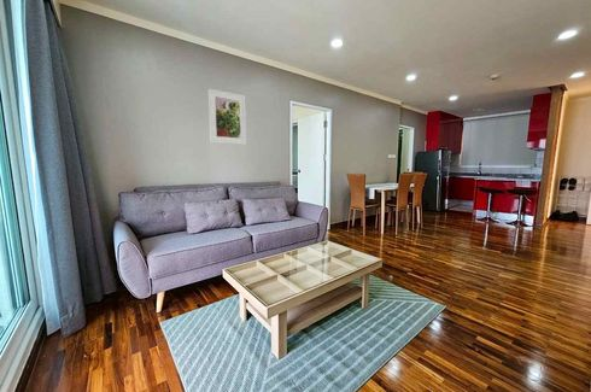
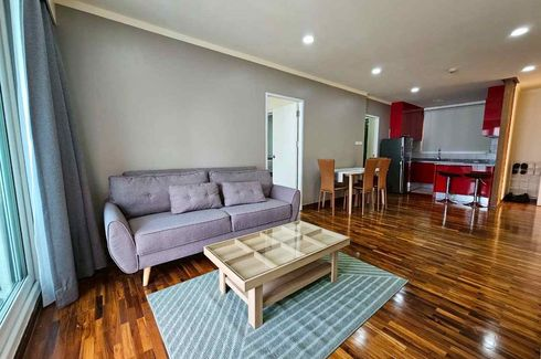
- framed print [206,88,247,146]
